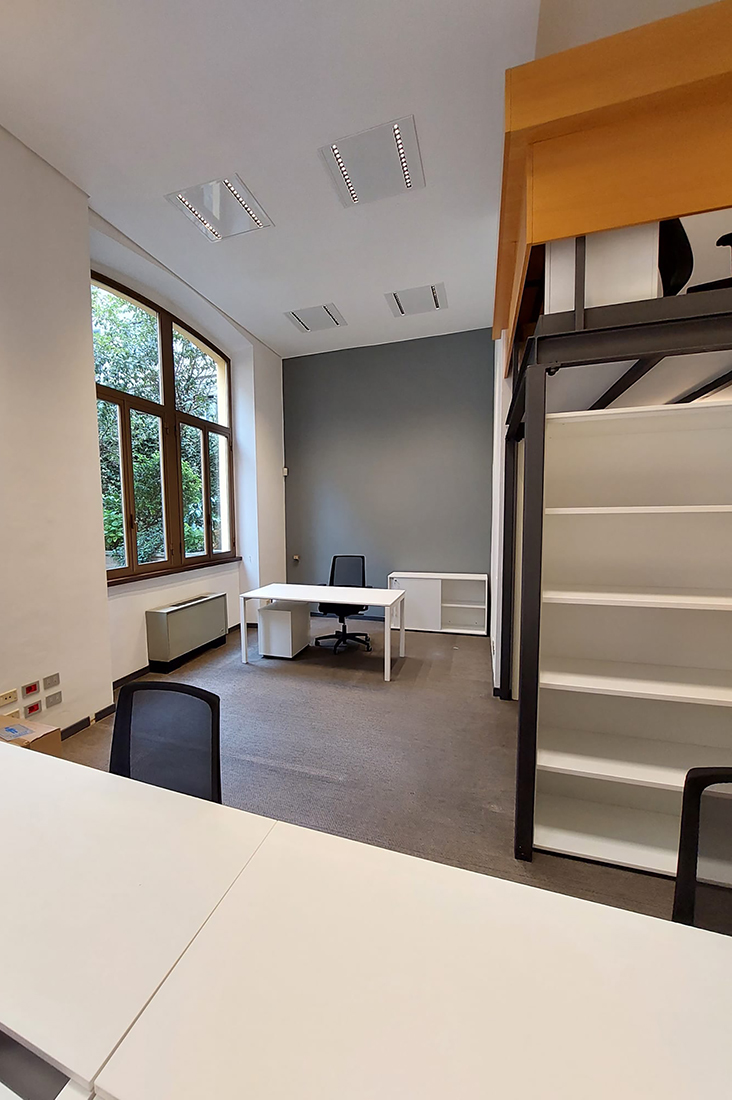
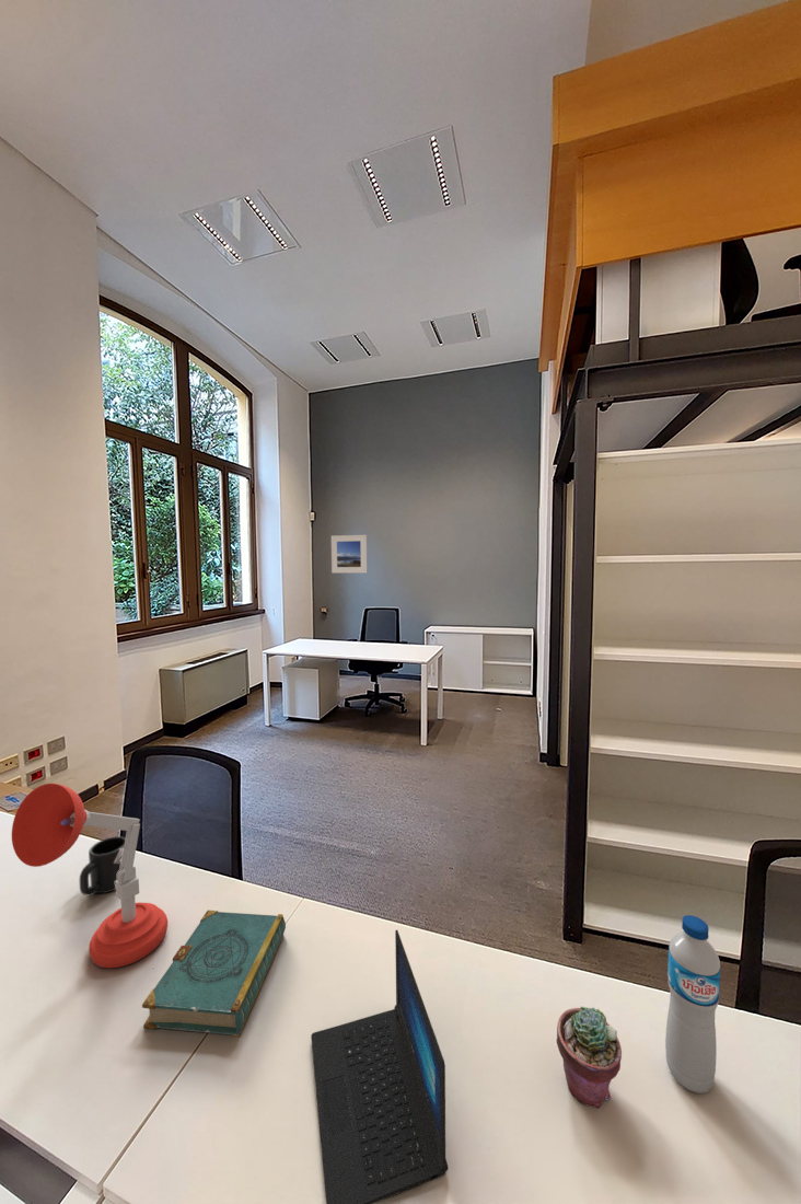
+ mug [79,835,126,896]
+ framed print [330,534,368,574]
+ water bottle [664,914,721,1095]
+ book [141,908,287,1038]
+ desk lamp [11,783,169,969]
+ laptop [310,929,450,1204]
+ potted succulent [556,1006,623,1110]
